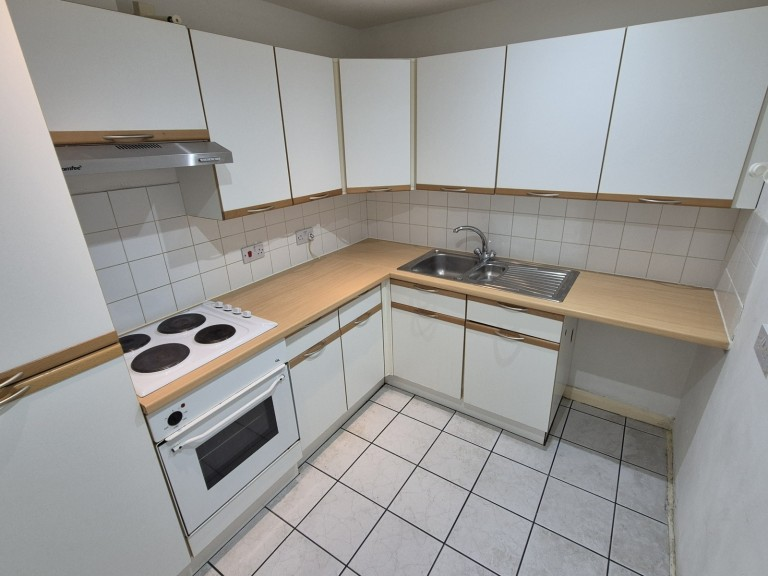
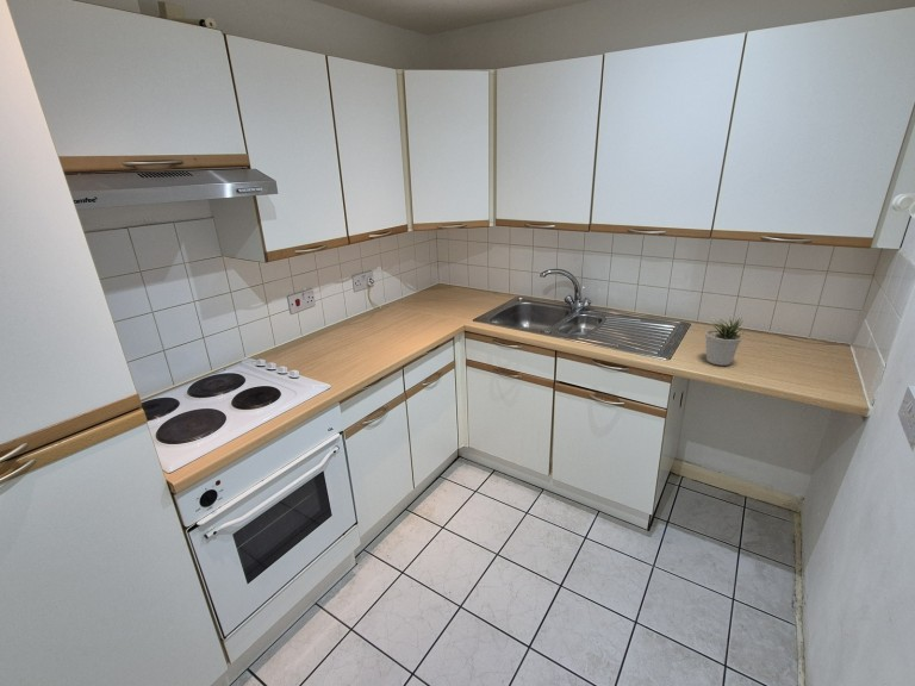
+ potted plant [704,317,743,367]
